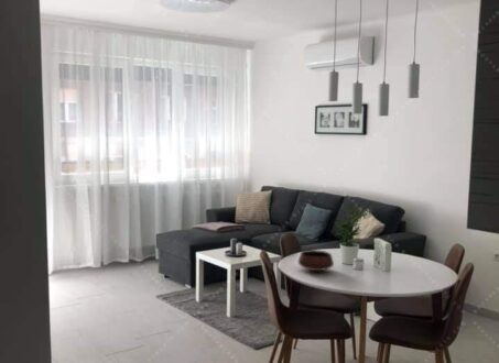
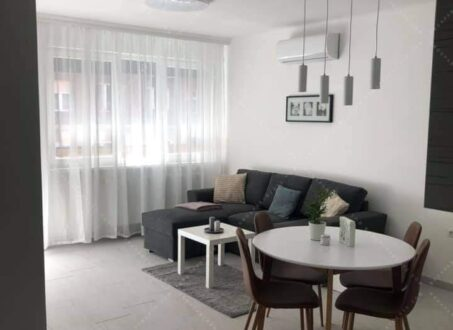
- bowl [297,249,335,272]
